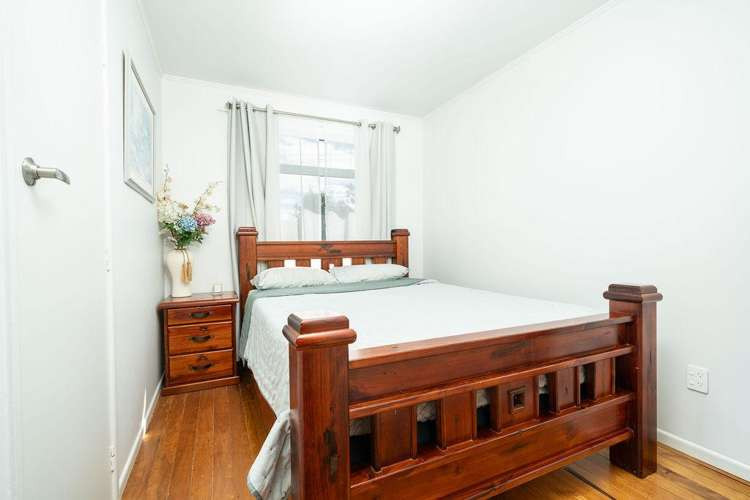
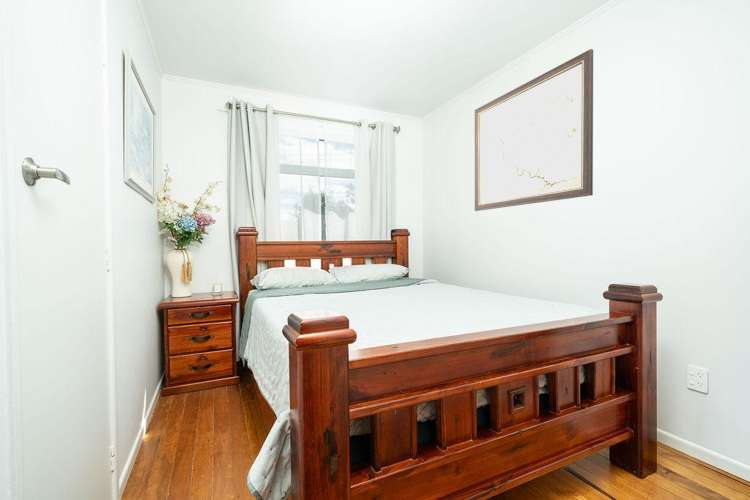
+ wall art [474,48,594,212]
